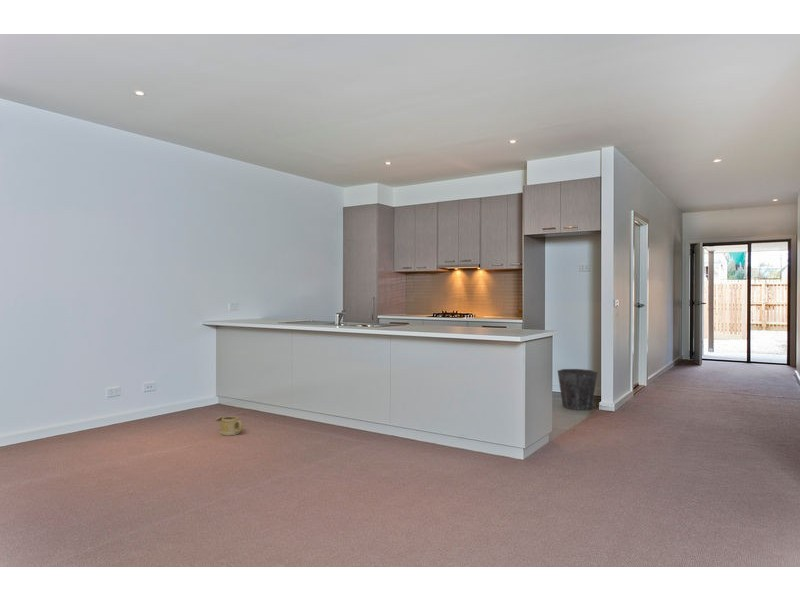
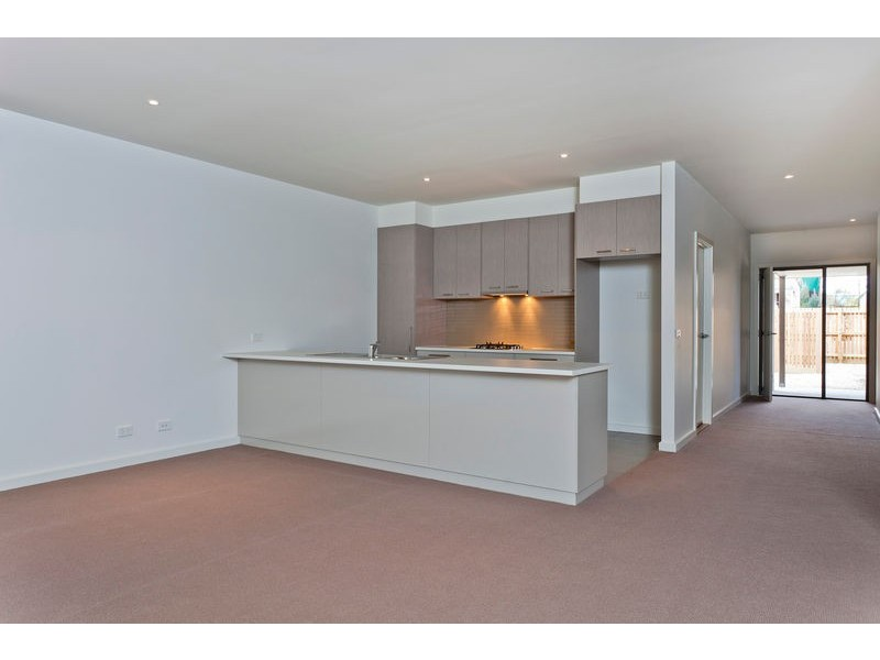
- watering can [215,415,244,436]
- waste bin [557,368,598,411]
